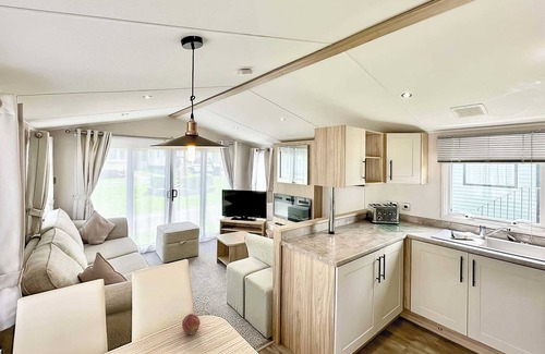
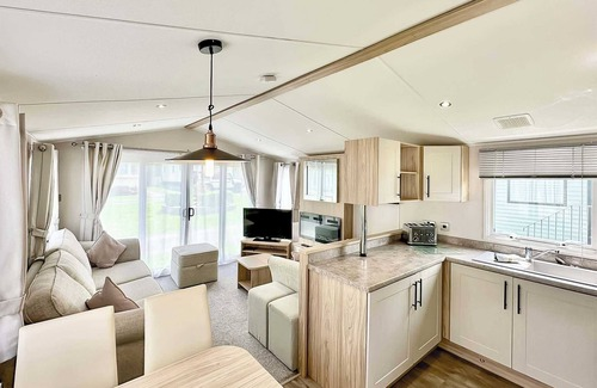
- fruit [181,313,202,335]
